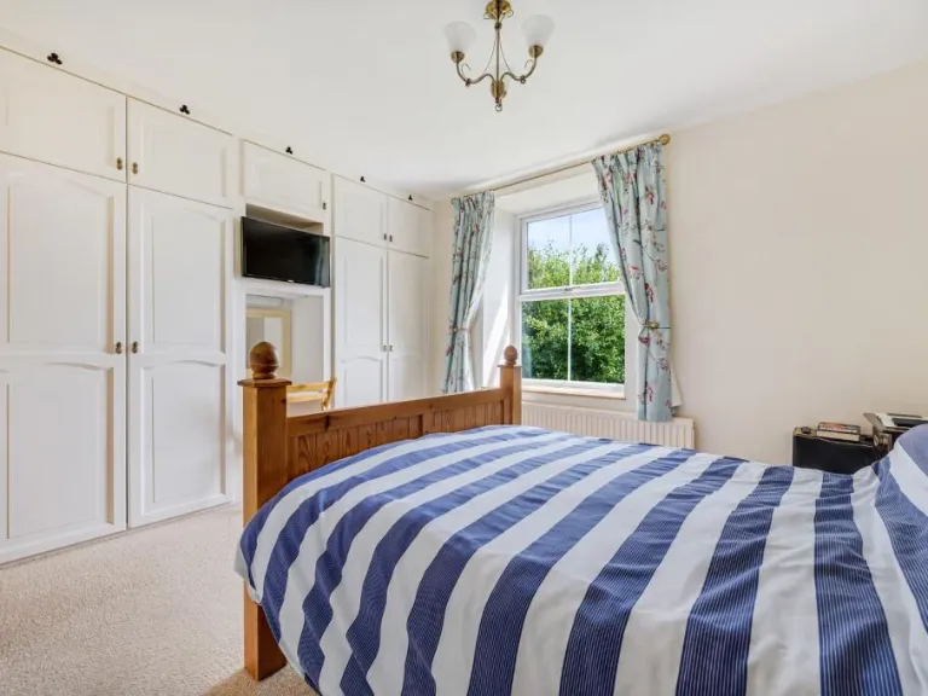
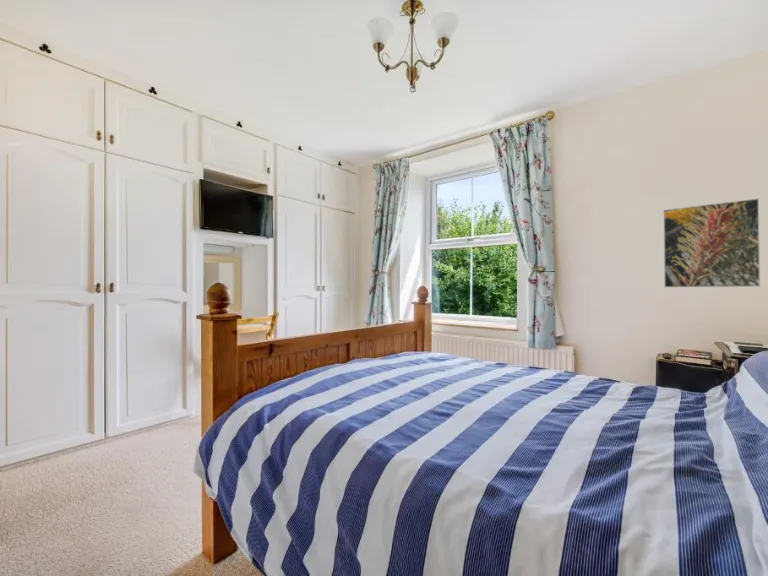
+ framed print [662,197,761,289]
